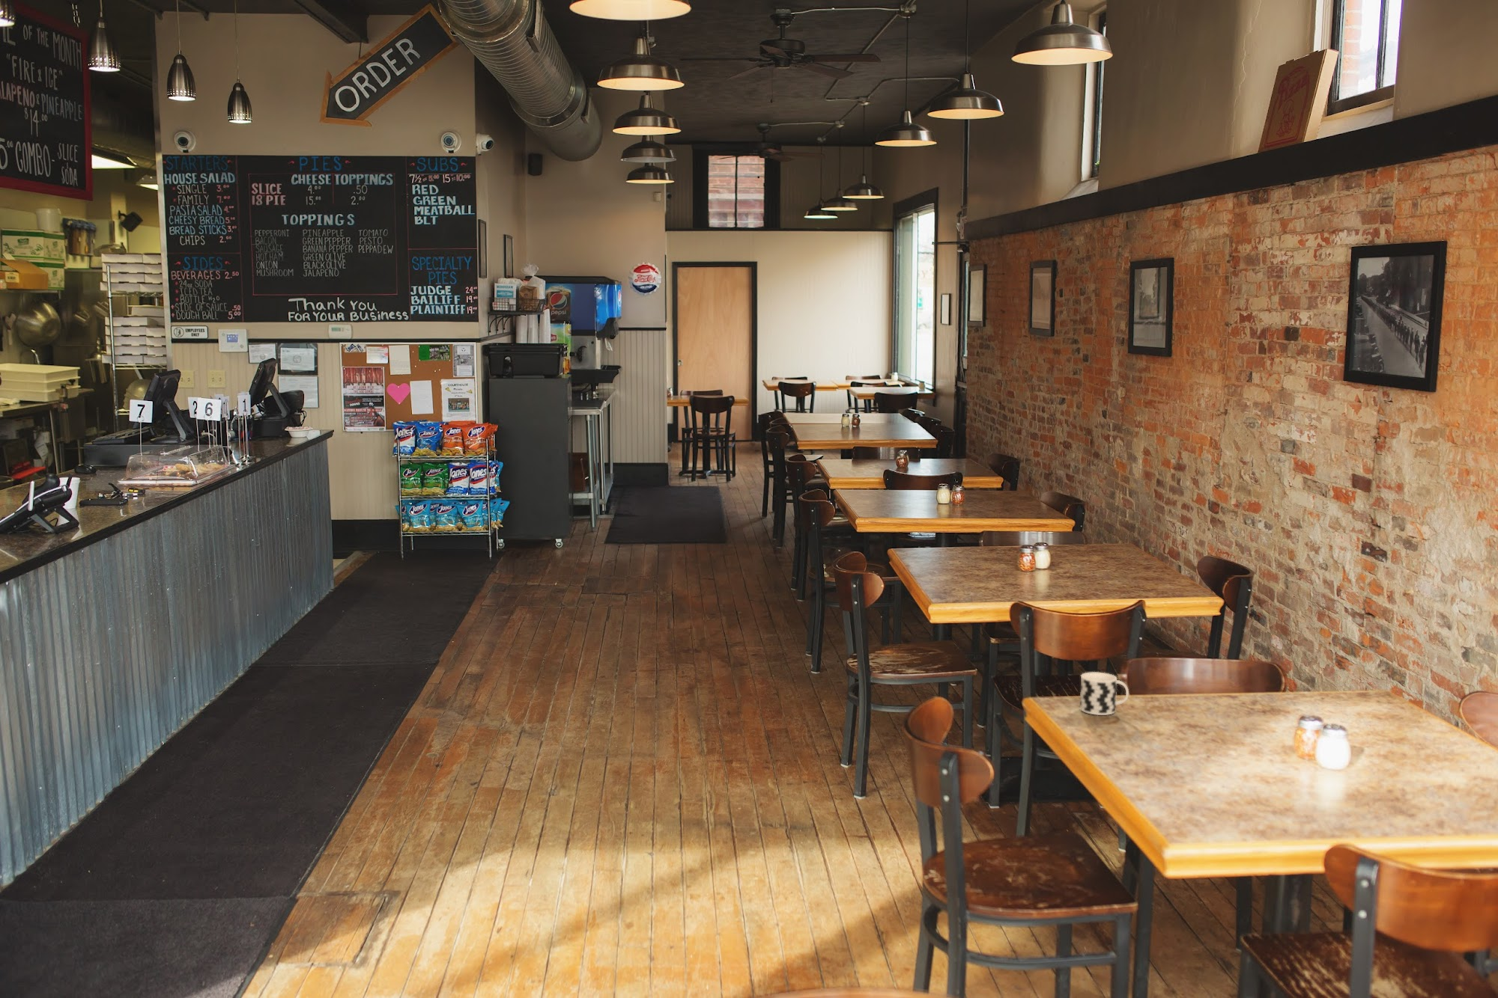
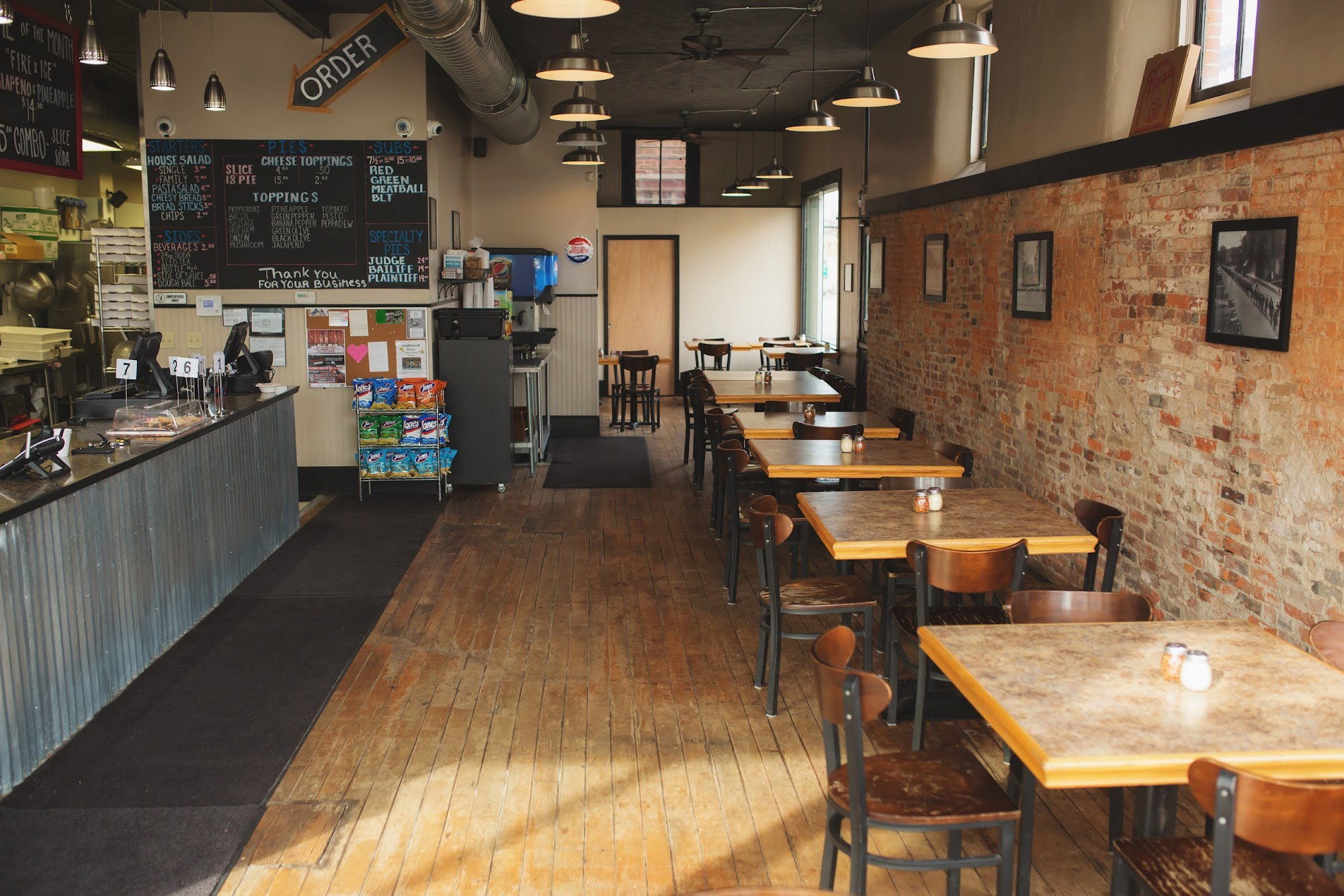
- cup [1079,671,1129,716]
